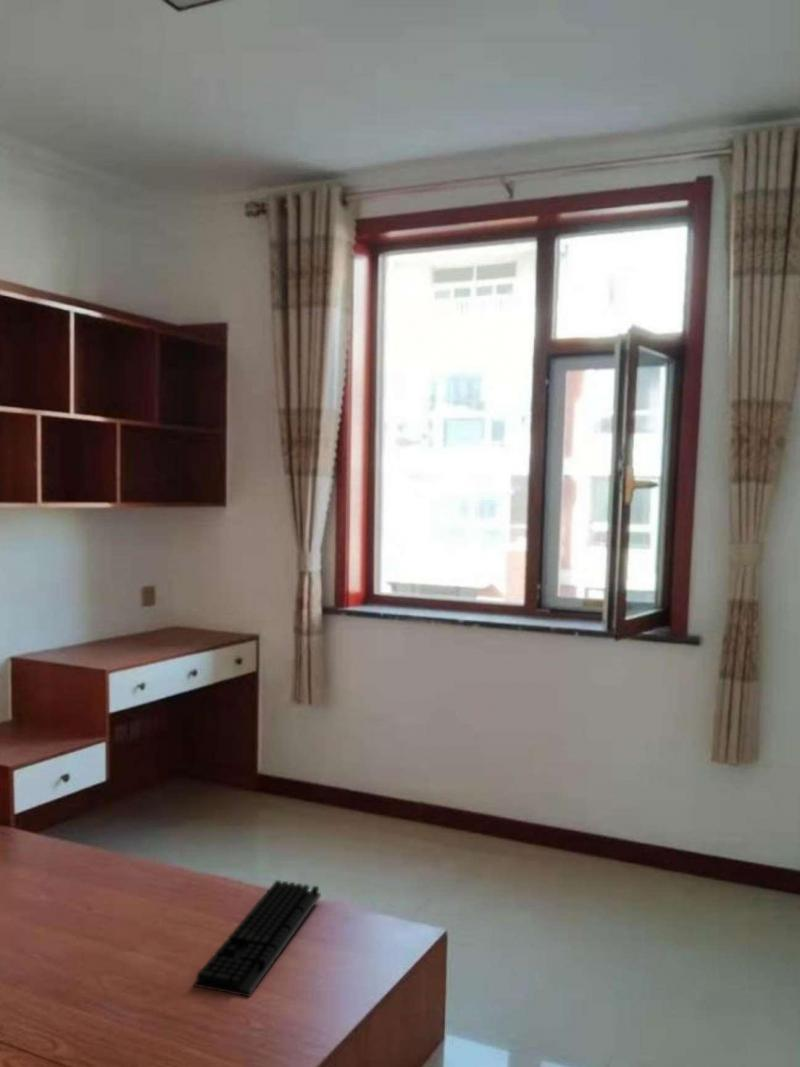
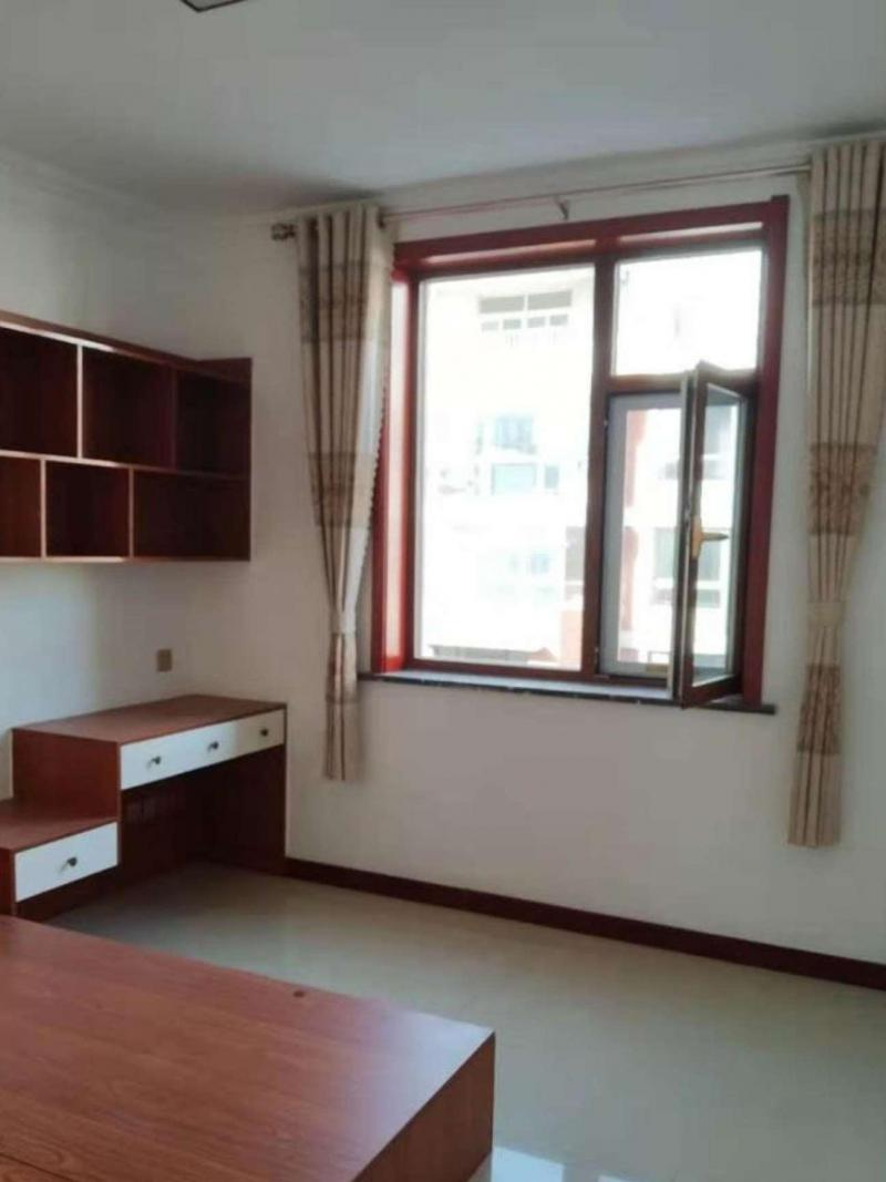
- keyboard [193,879,322,998]
